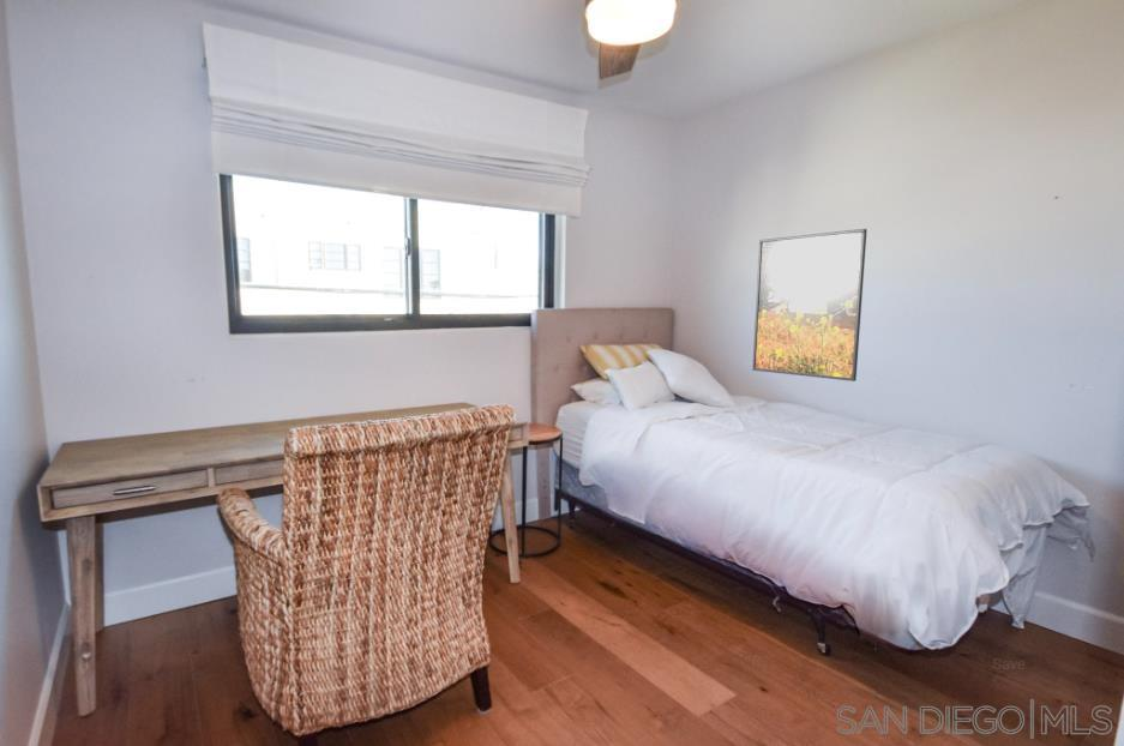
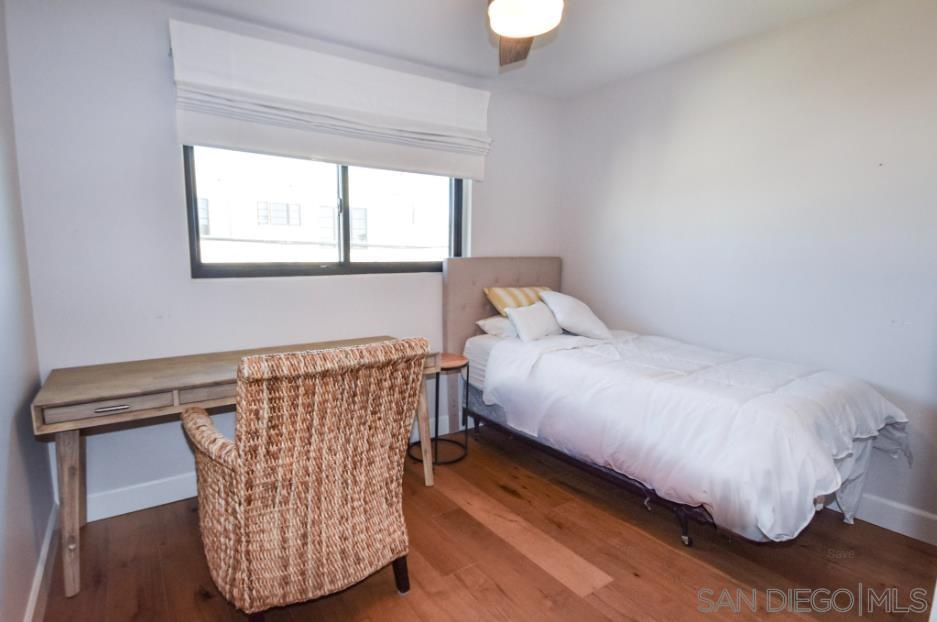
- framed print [751,228,868,383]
